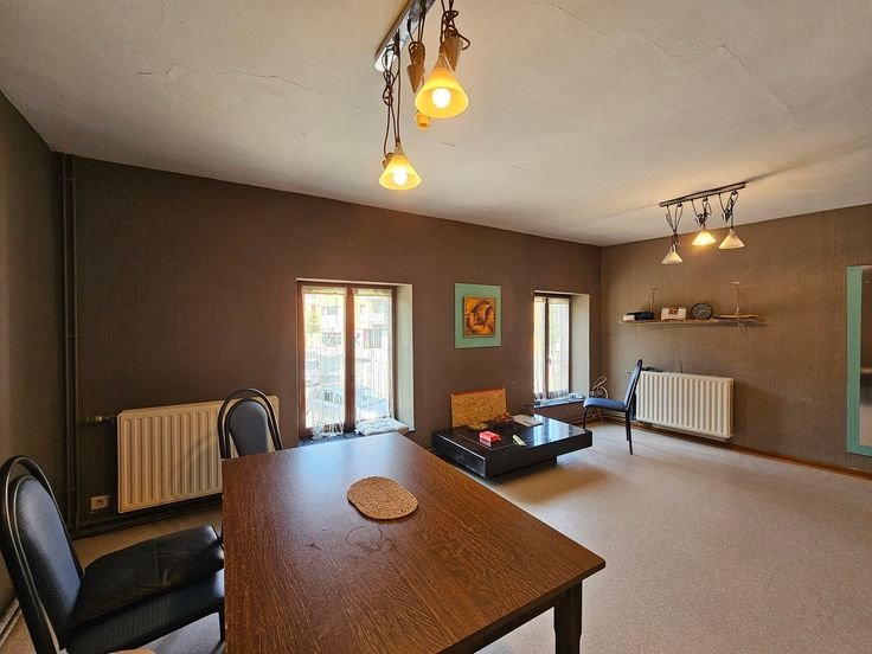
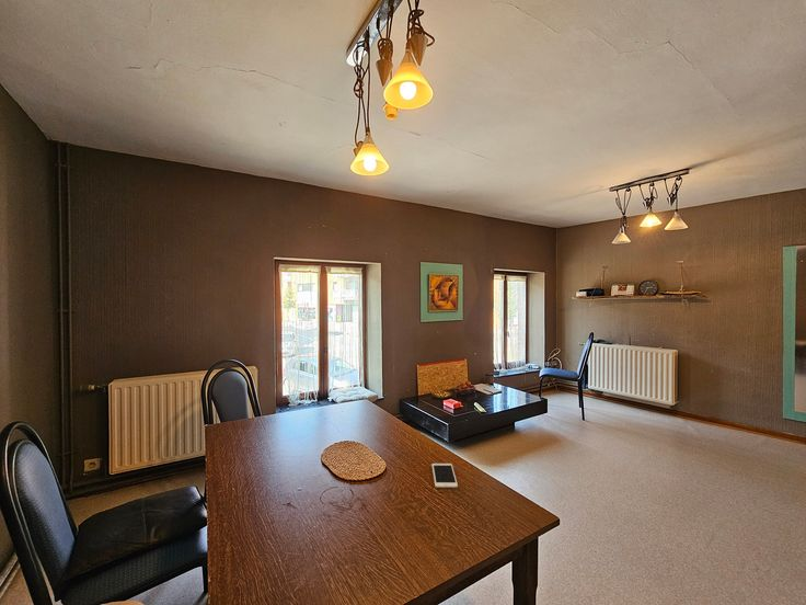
+ cell phone [430,463,459,489]
